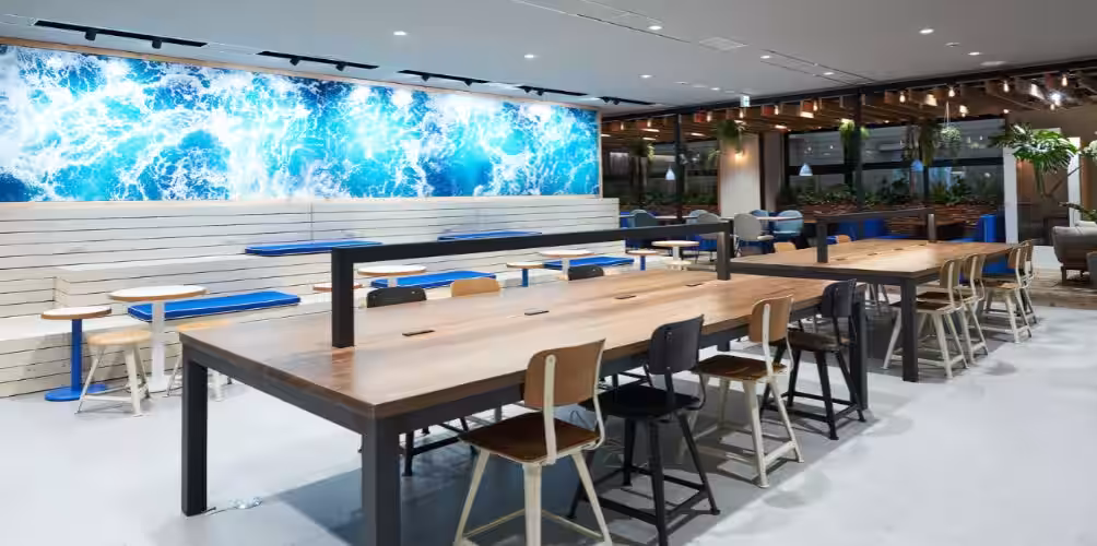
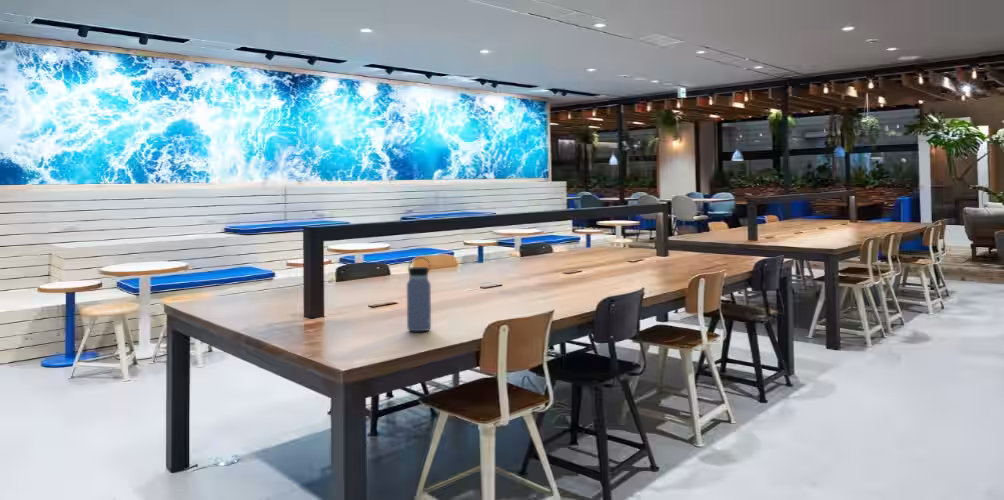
+ water bottle [406,256,432,332]
